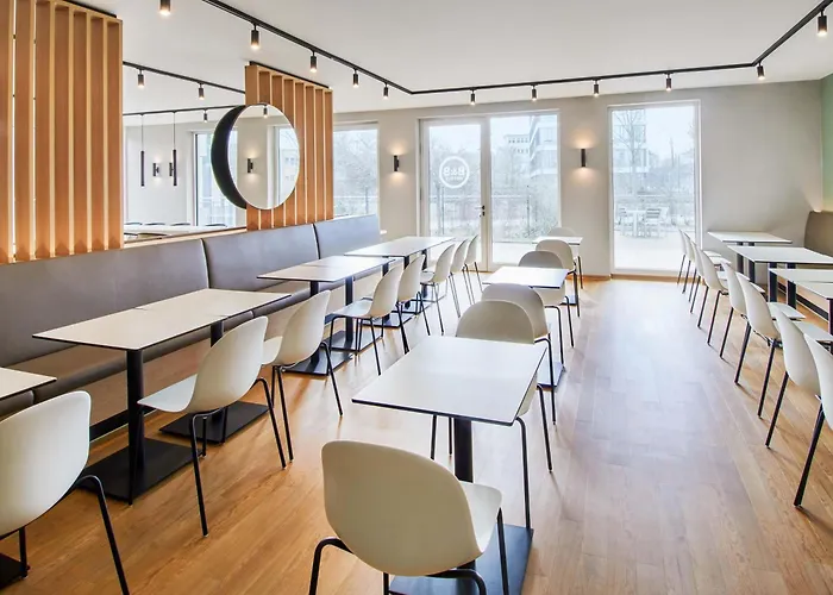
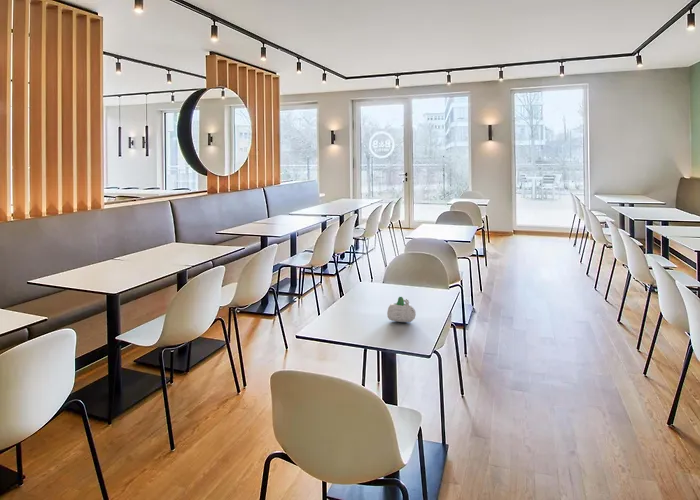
+ succulent planter [386,296,417,323]
